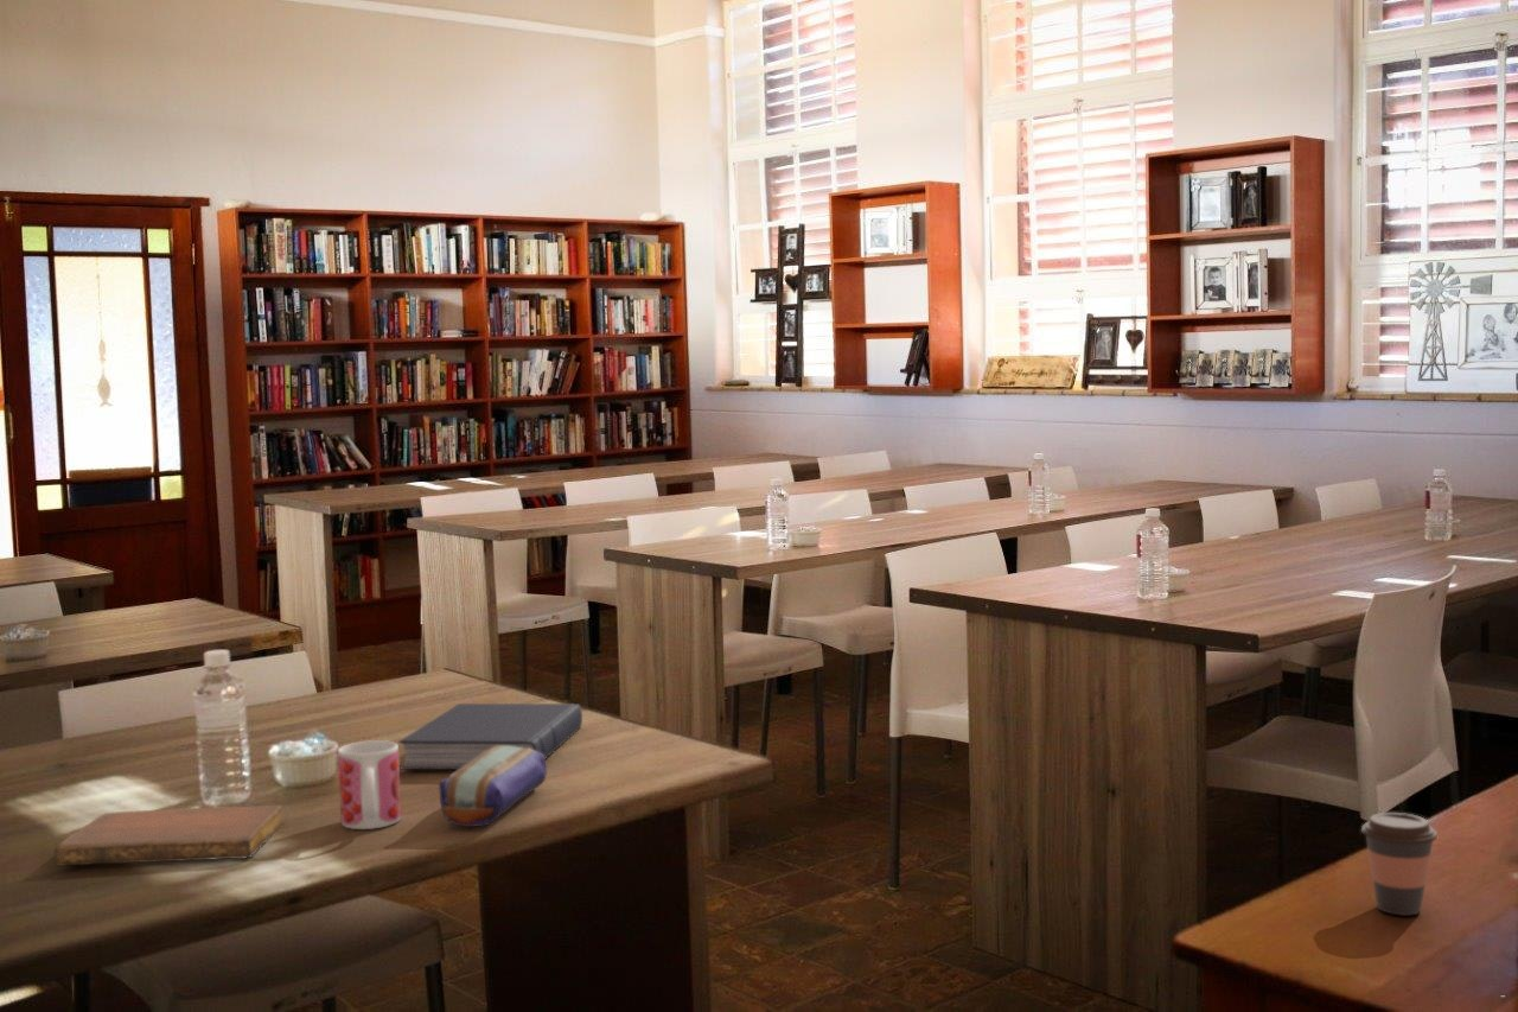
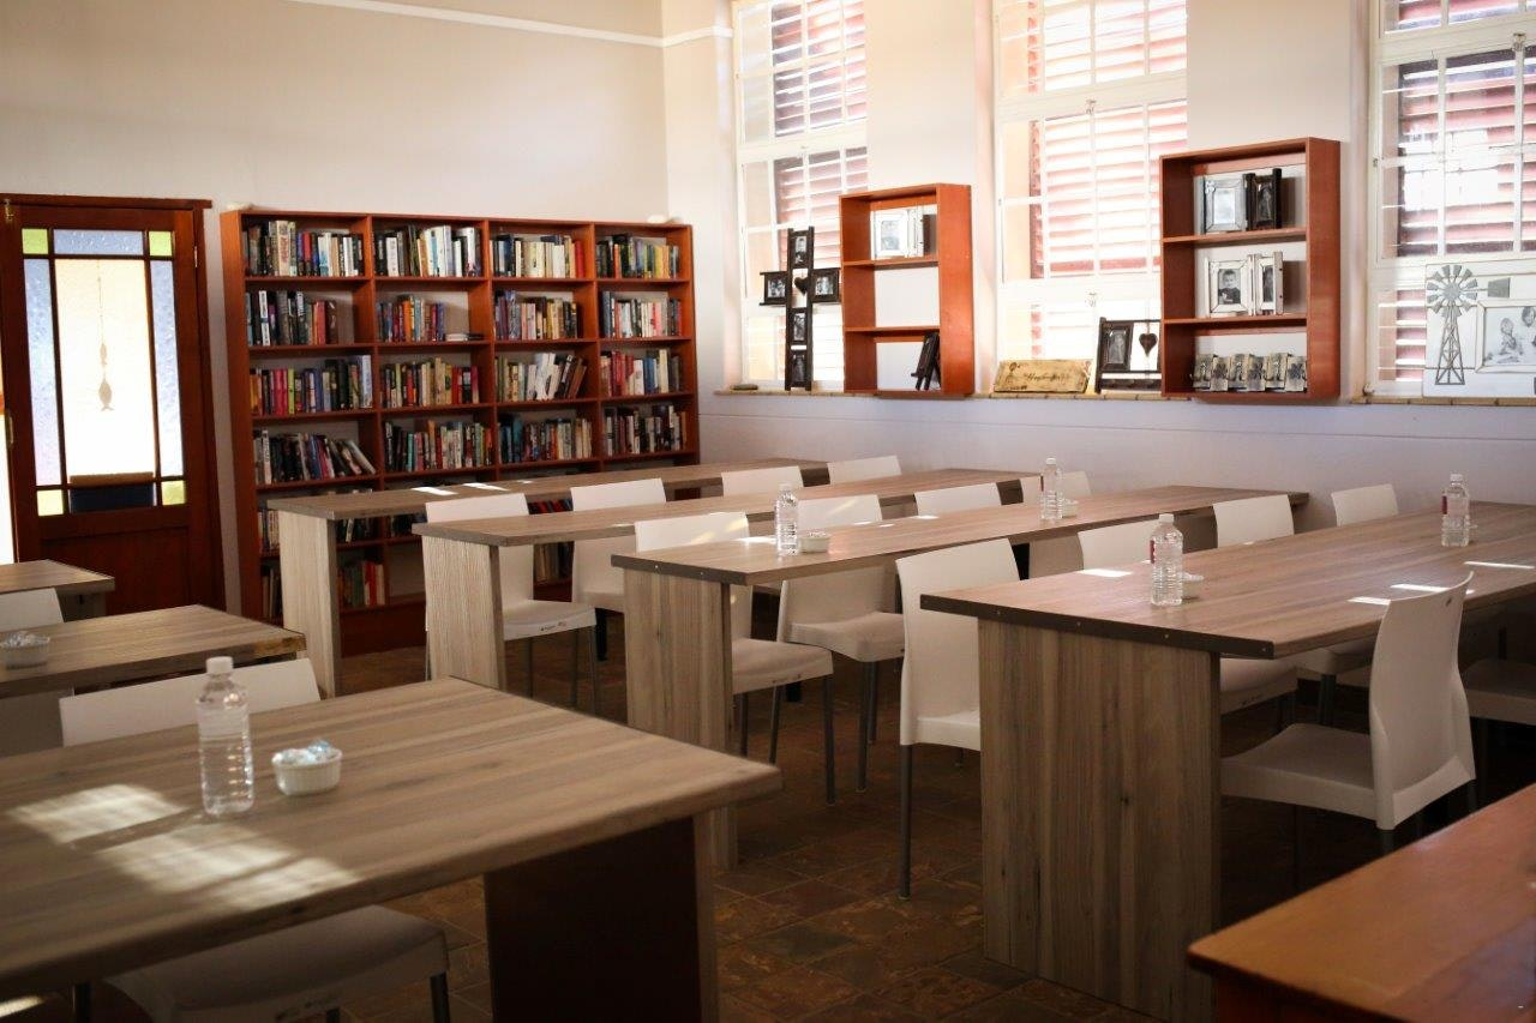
- book [398,702,583,771]
- pencil case [438,745,548,828]
- coffee cup [1360,811,1439,917]
- notebook [53,804,285,866]
- mug [337,739,402,830]
